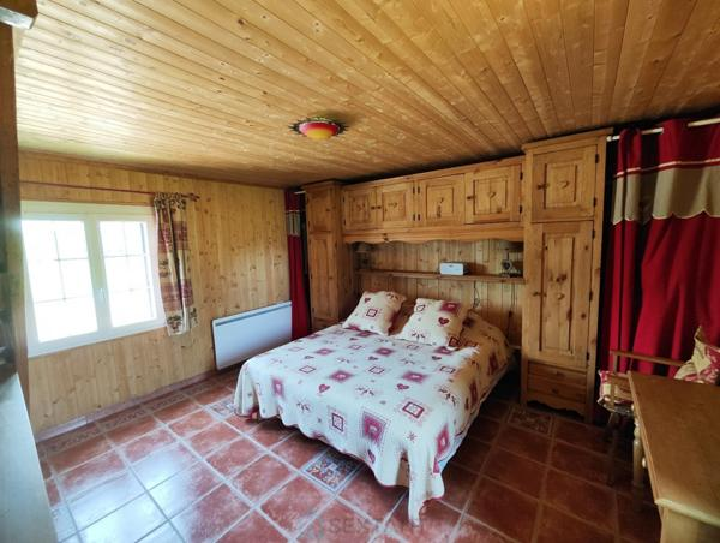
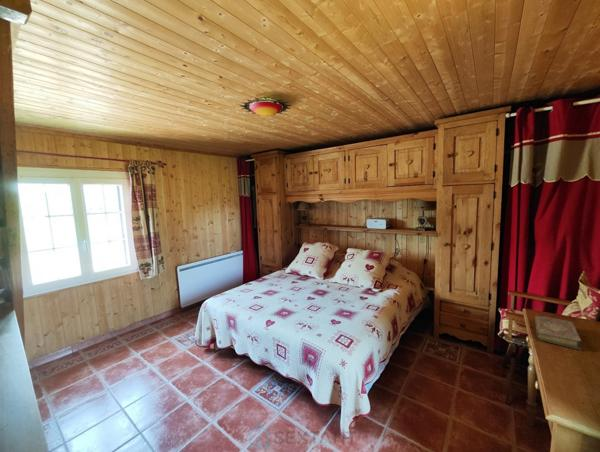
+ book [534,315,582,351]
